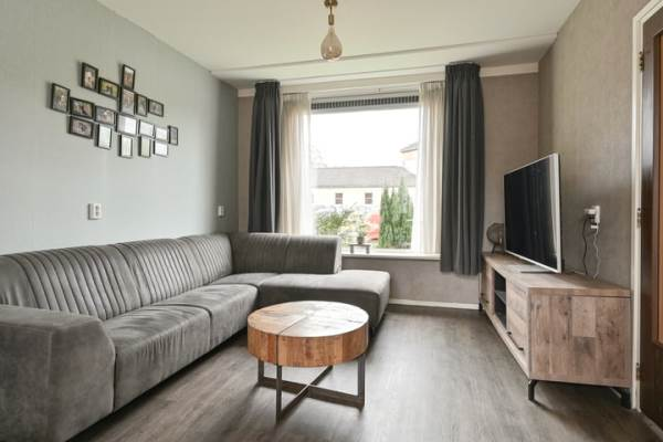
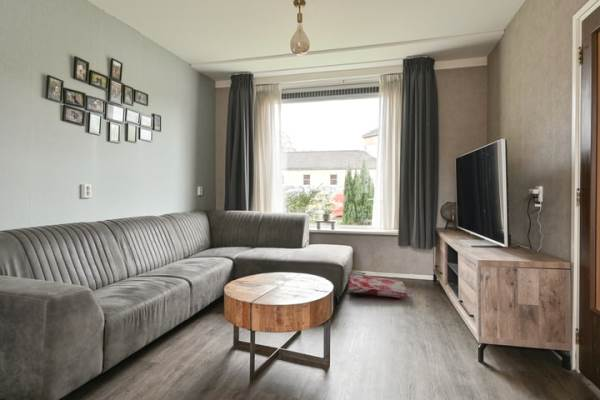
+ bag [345,271,409,299]
